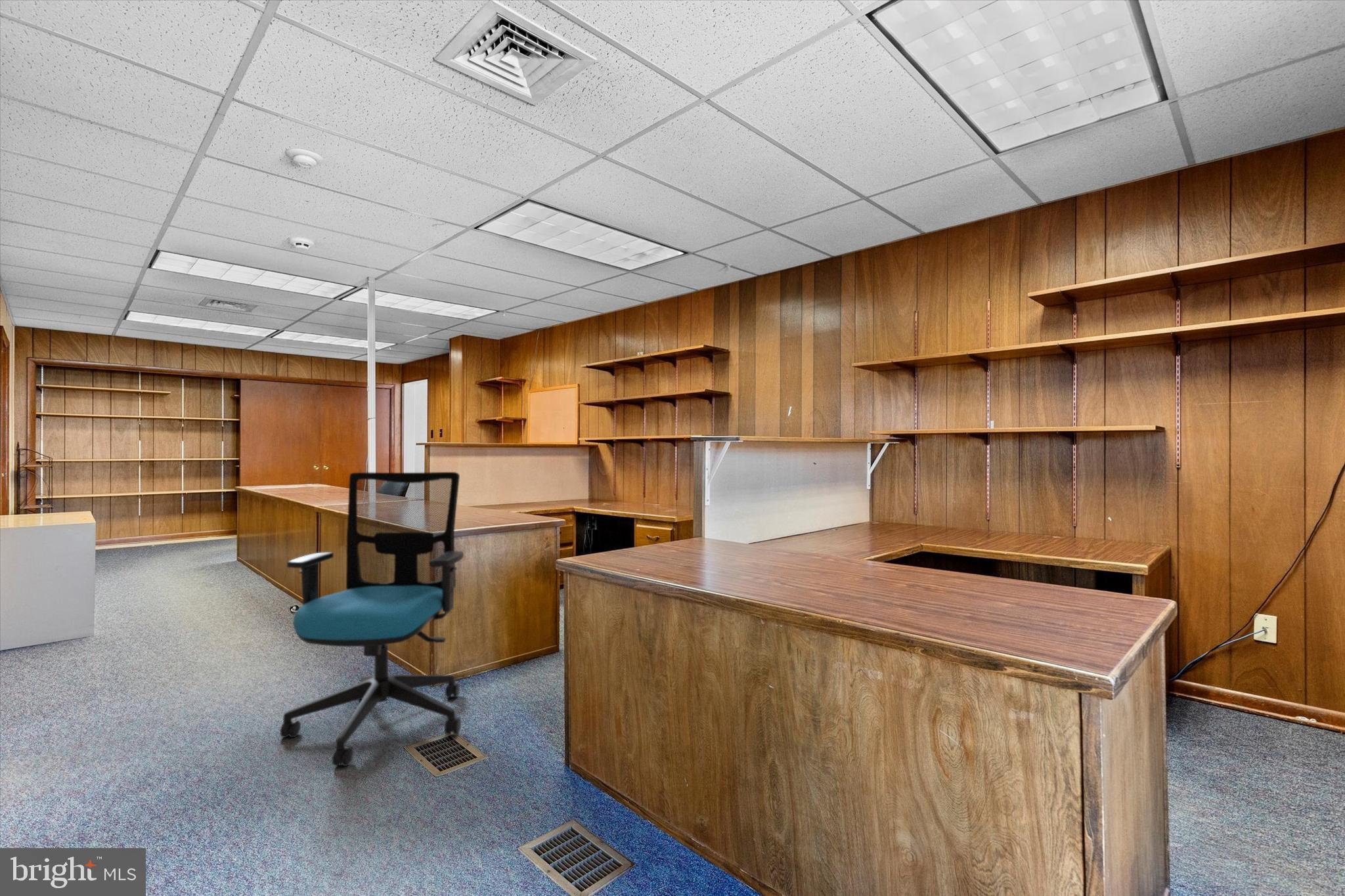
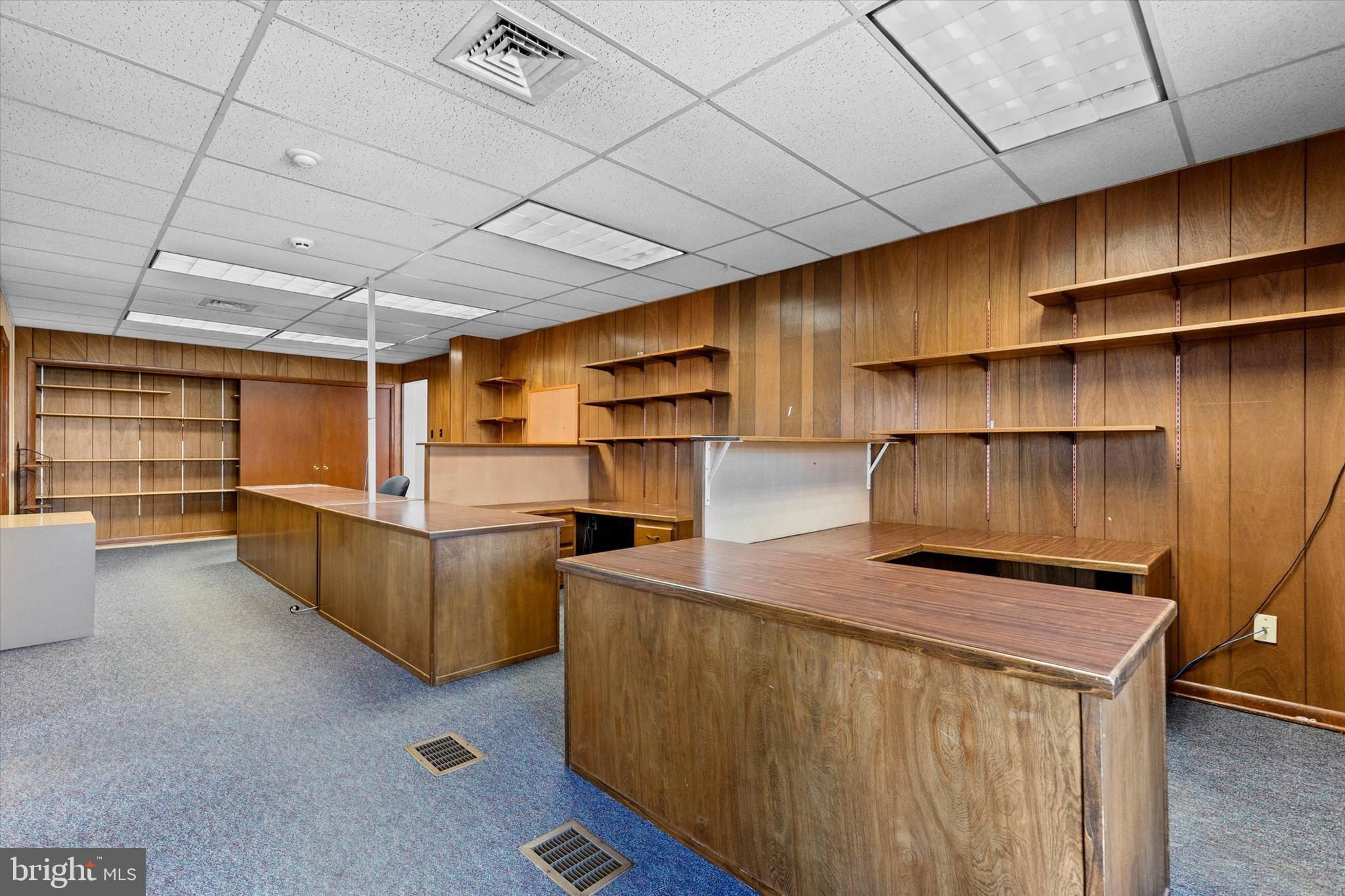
- office chair [280,471,464,767]
